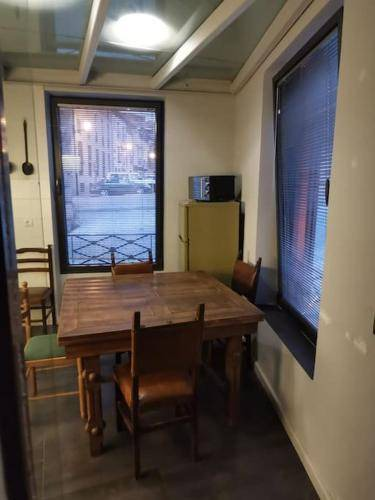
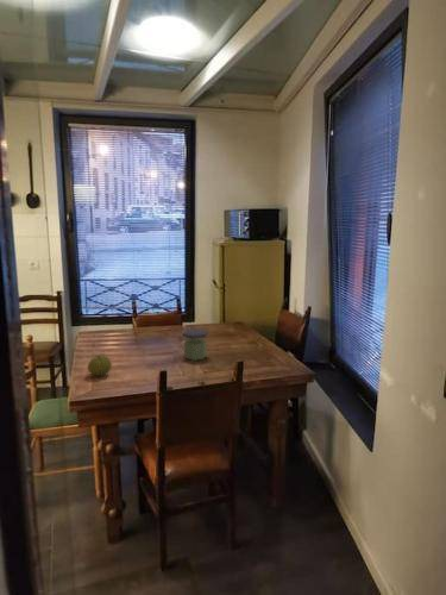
+ jar [181,327,209,362]
+ fruit [87,353,113,377]
